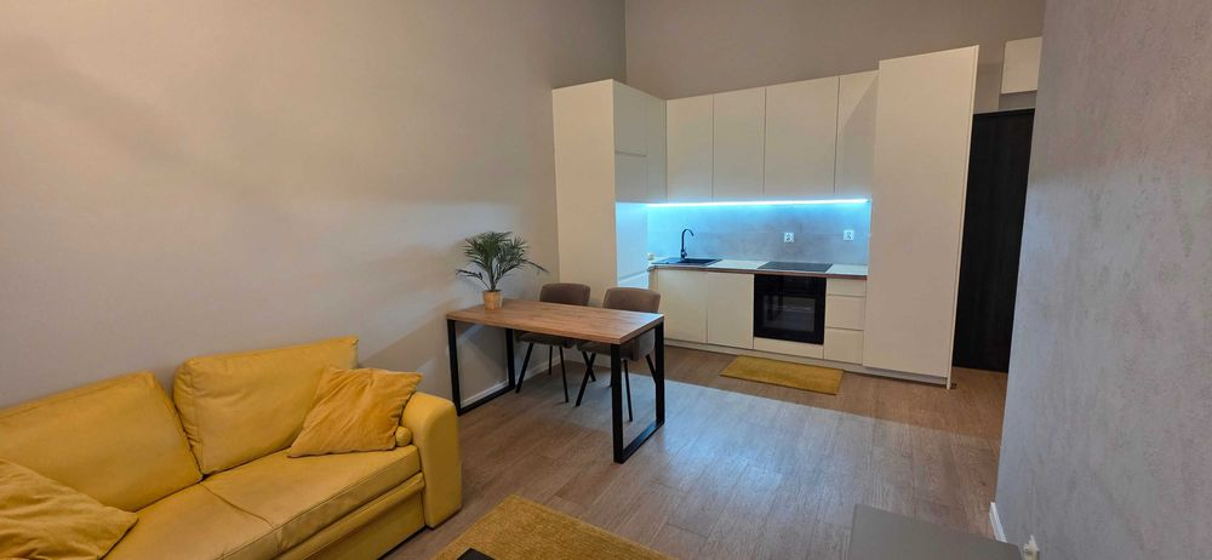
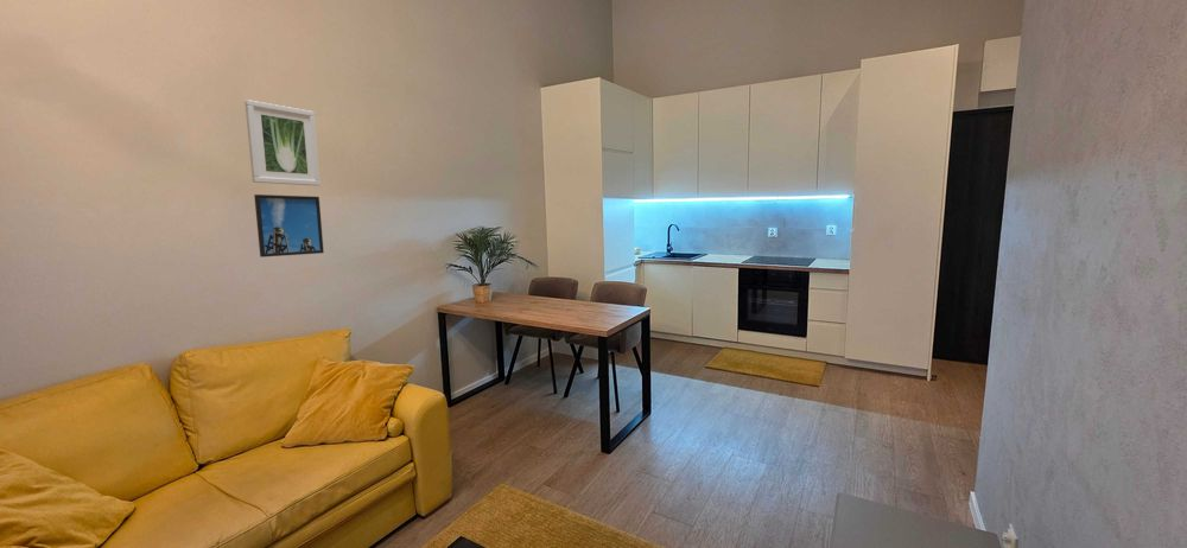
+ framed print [253,193,325,259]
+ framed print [243,98,322,187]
